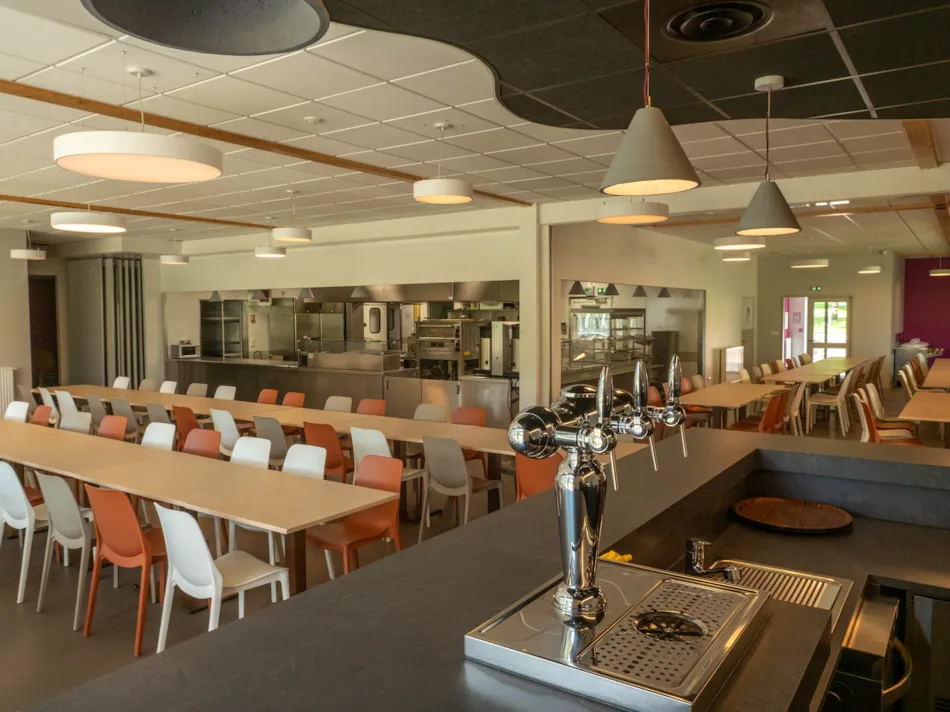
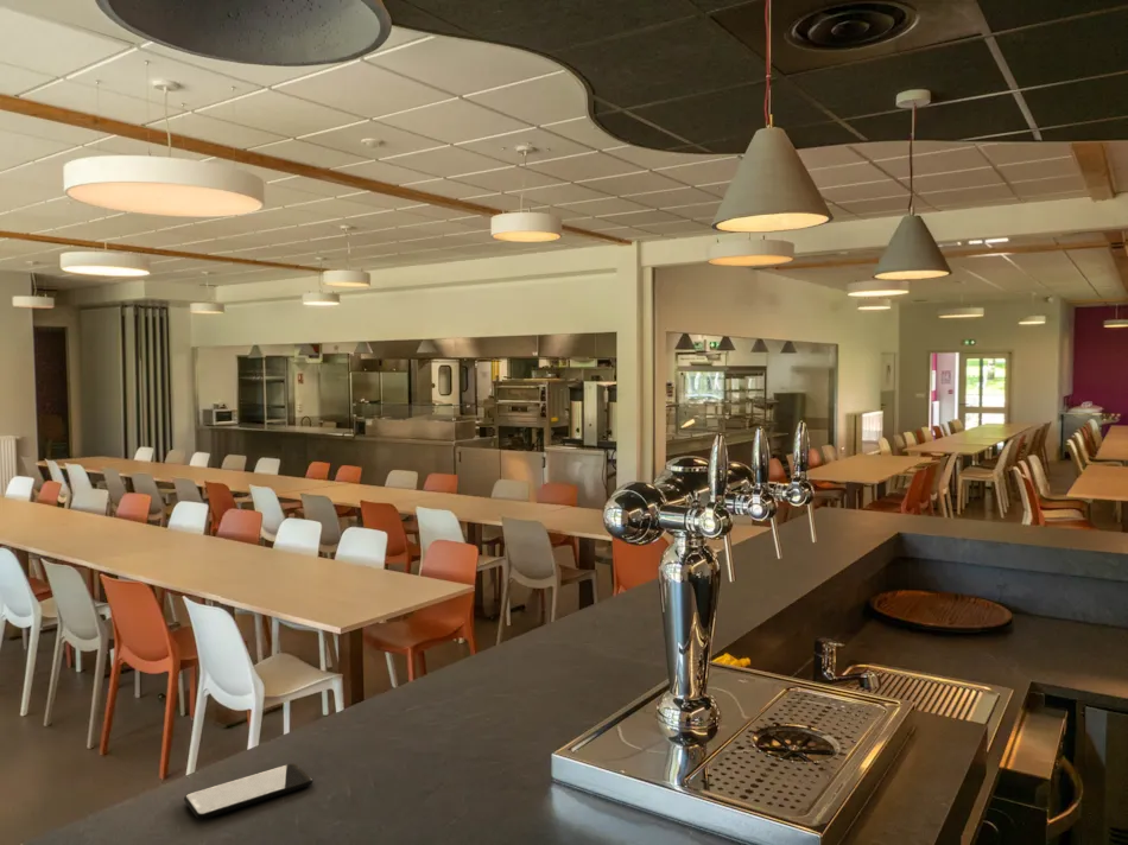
+ smartphone [183,762,313,820]
